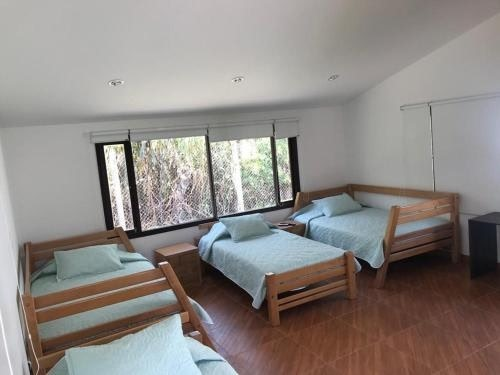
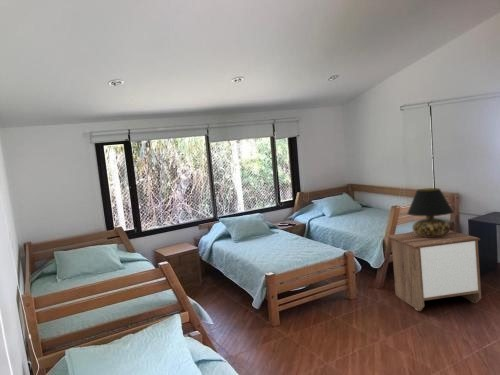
+ table lamp [406,187,455,237]
+ nightstand [387,230,482,312]
